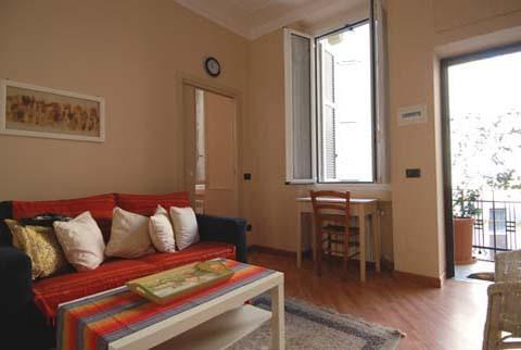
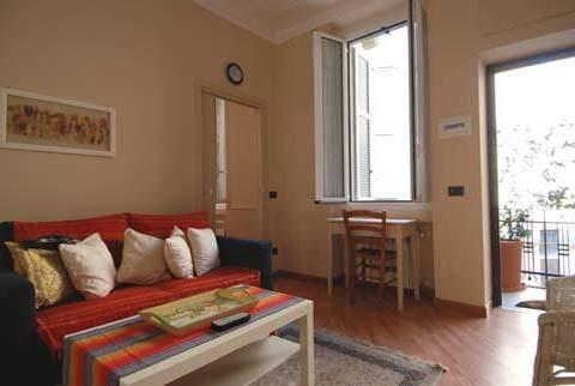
+ remote control [210,310,252,332]
